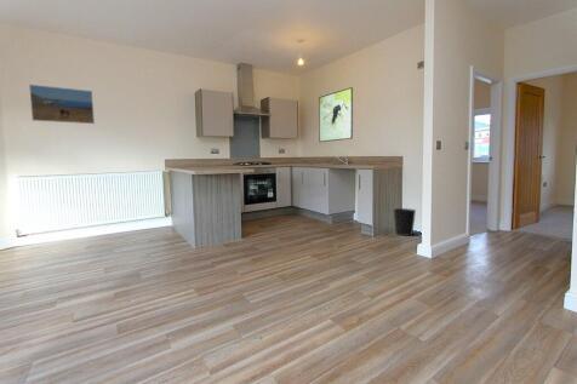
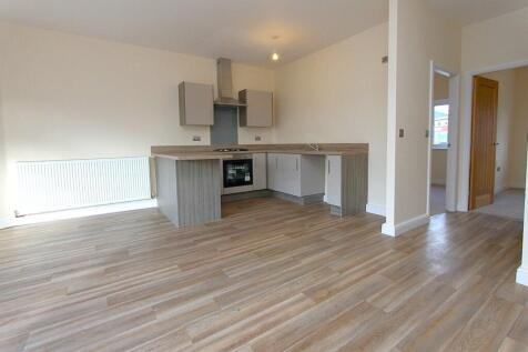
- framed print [28,84,96,125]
- wastebasket [393,207,417,237]
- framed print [318,86,354,143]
